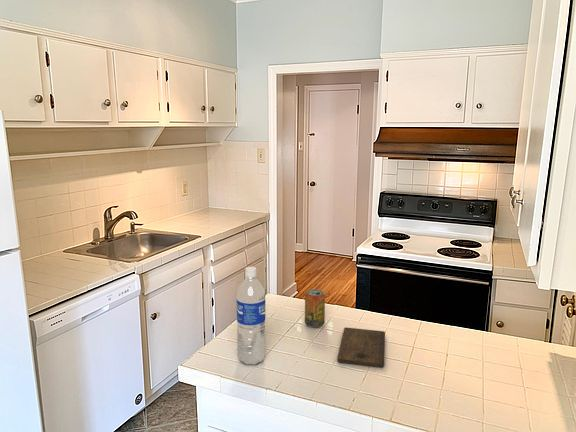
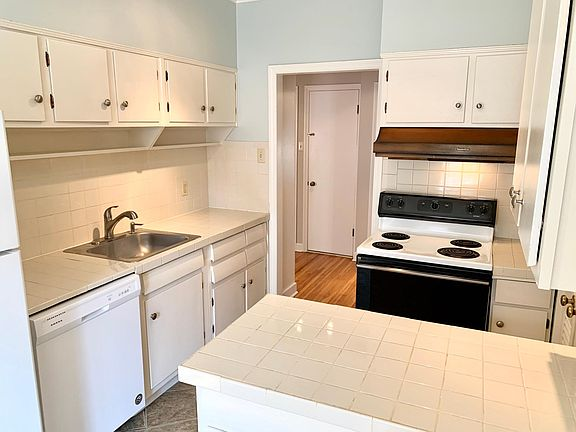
- beverage can [304,288,326,329]
- water bottle [236,266,266,366]
- cutting board [336,327,386,368]
